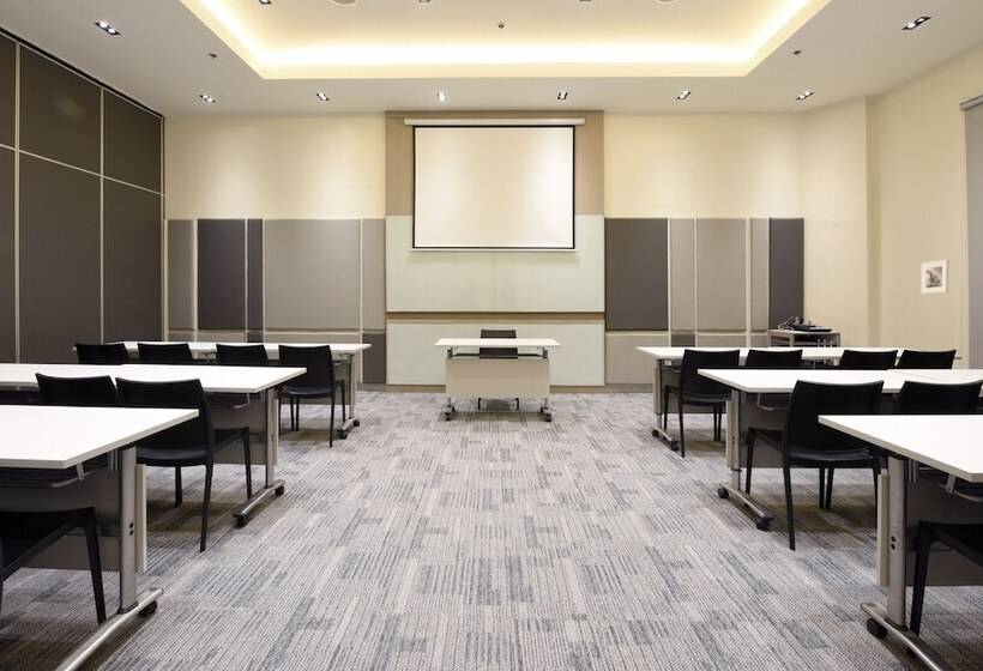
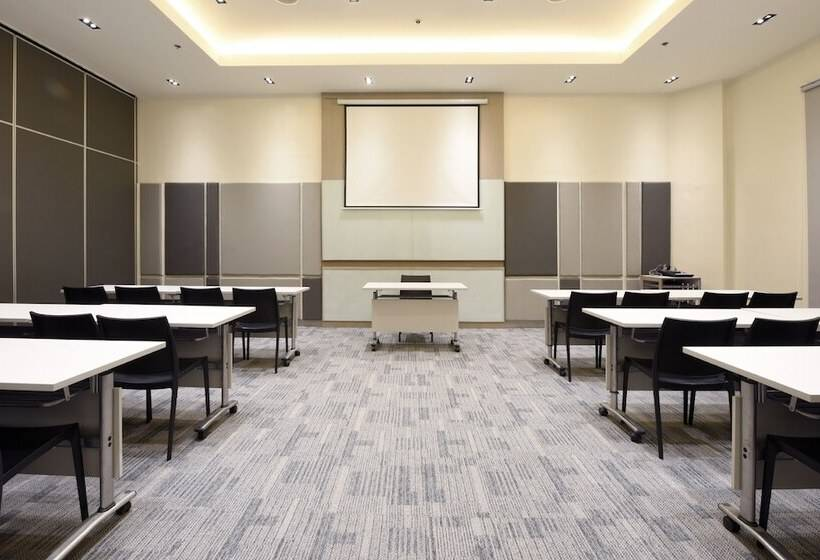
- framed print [919,259,949,295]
